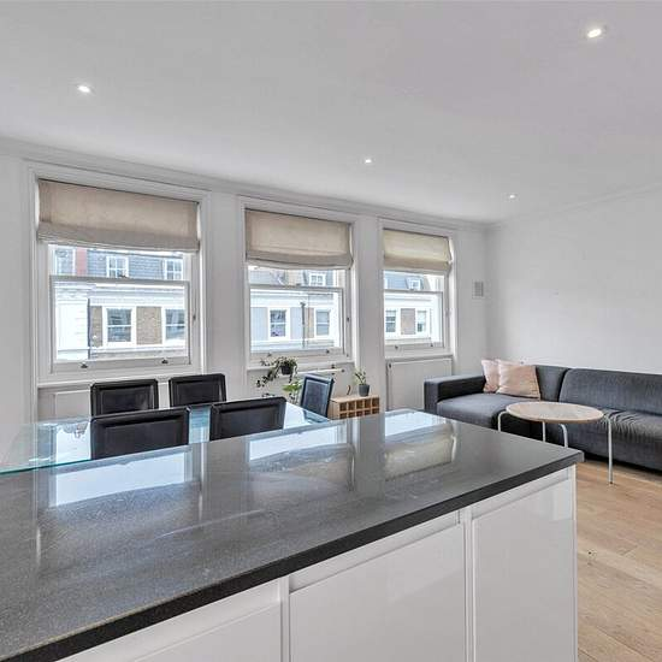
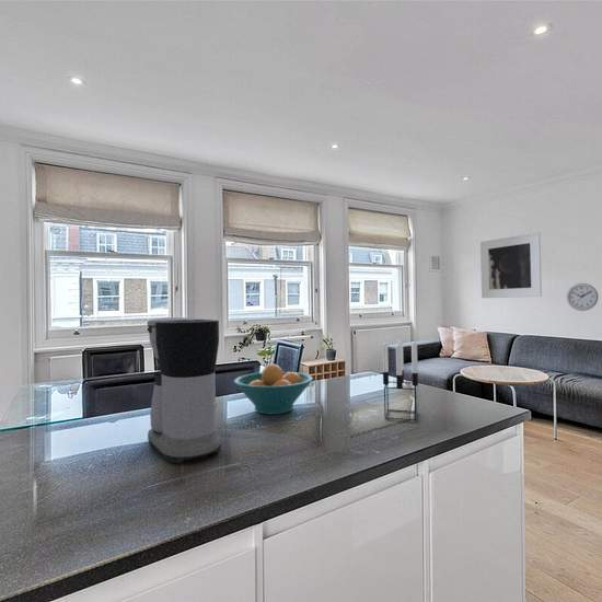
+ wall clock [566,282,600,312]
+ fruit bowl [233,363,314,415]
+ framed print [479,231,543,299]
+ coffee maker [147,316,222,464]
+ candle holder [381,339,419,421]
